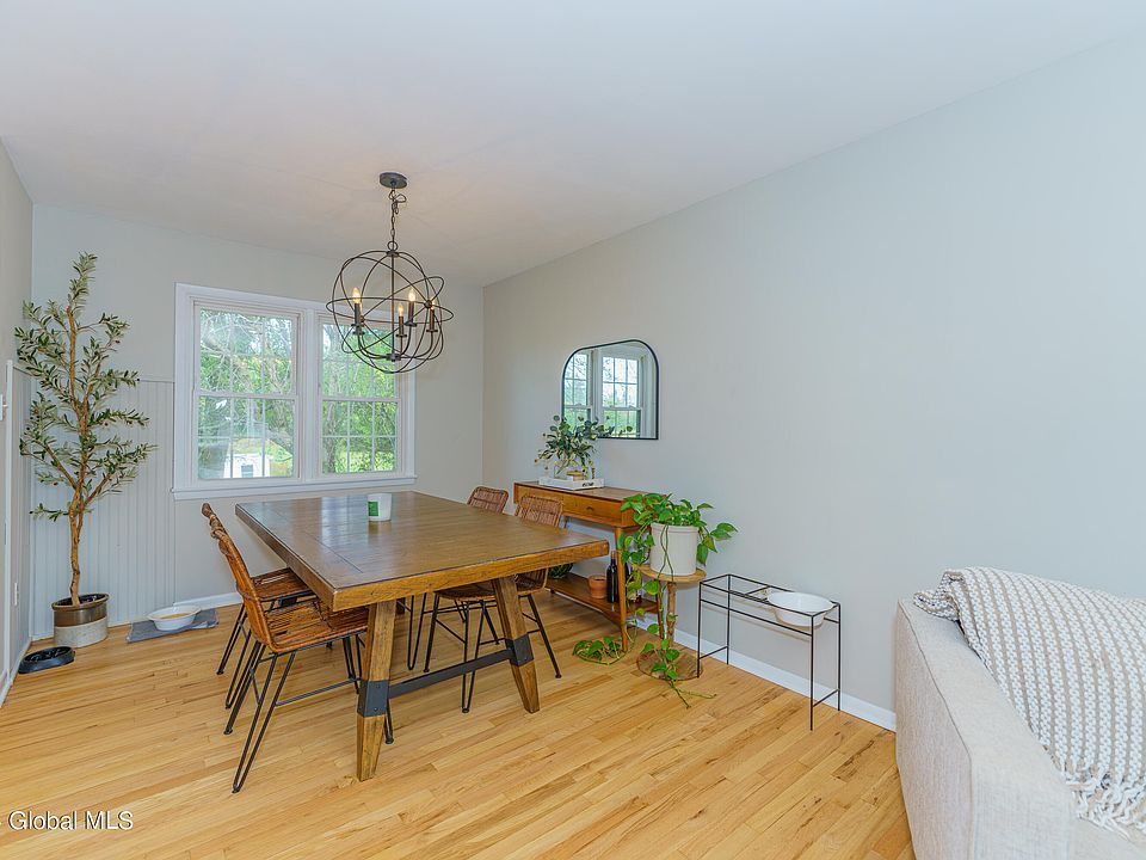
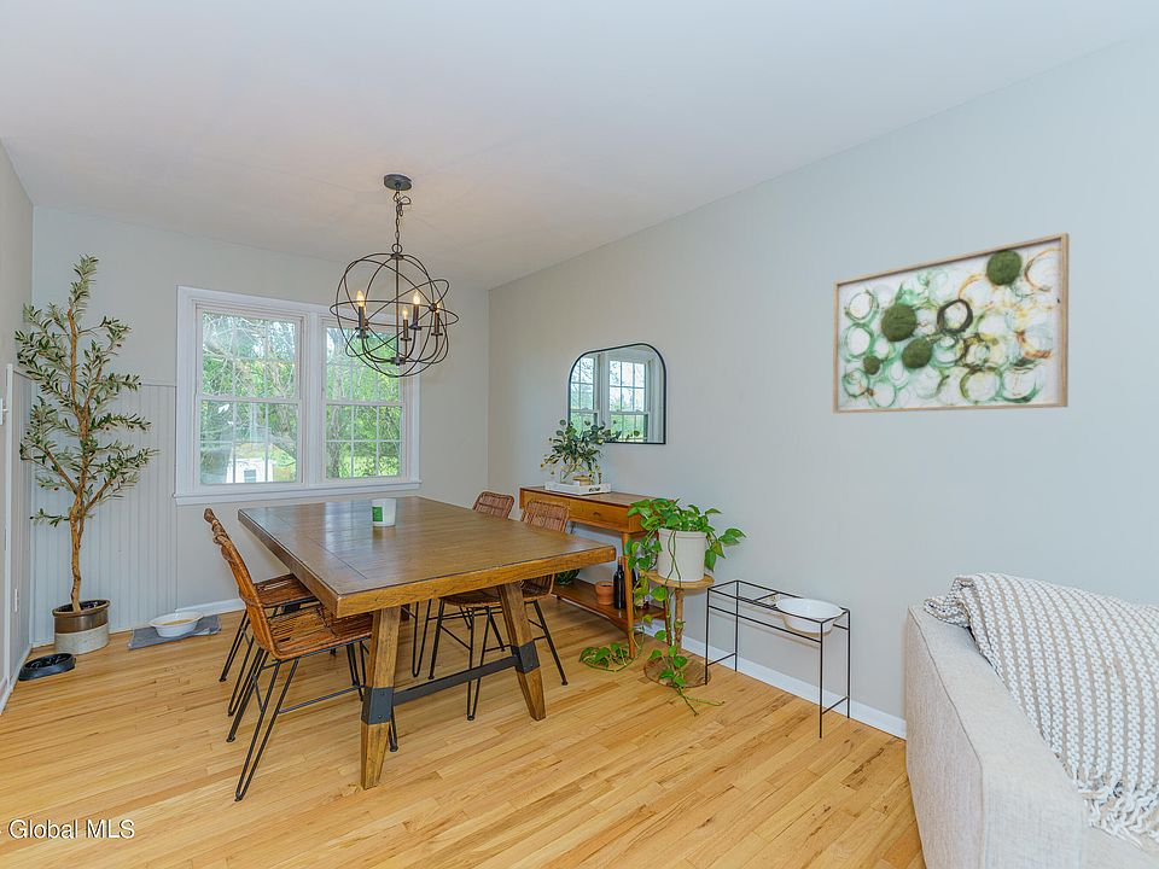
+ wall art [832,232,1070,414]
